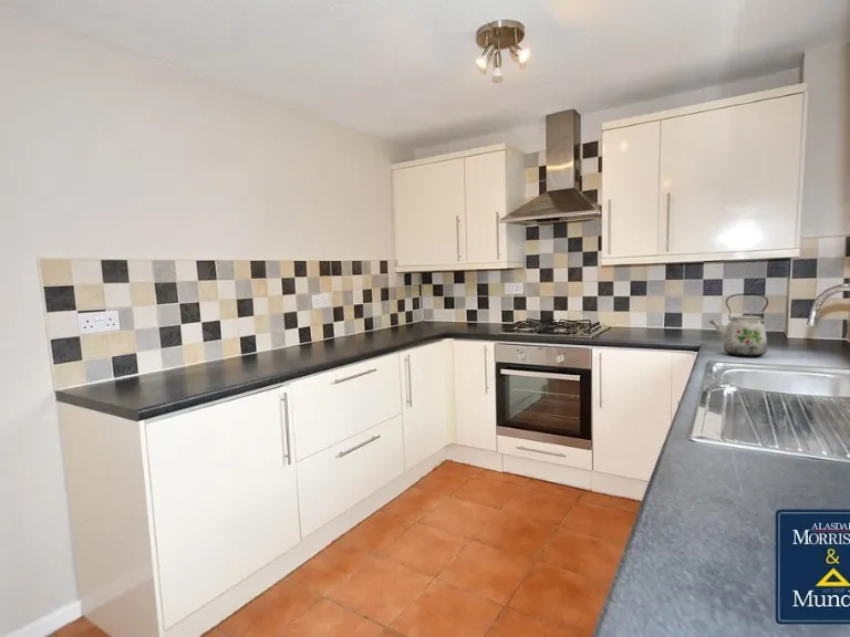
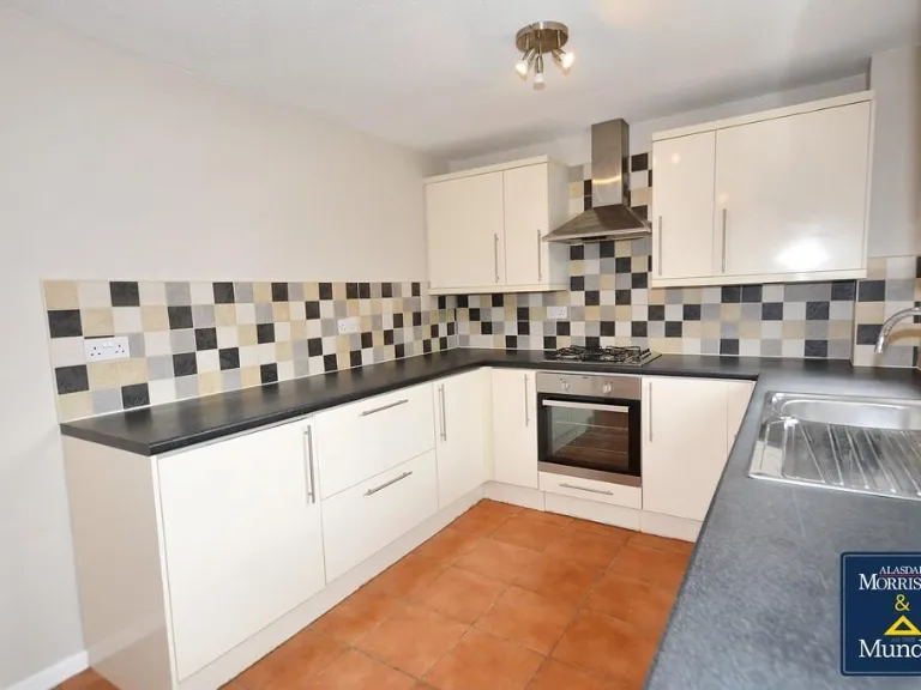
- kettle [707,293,769,358]
